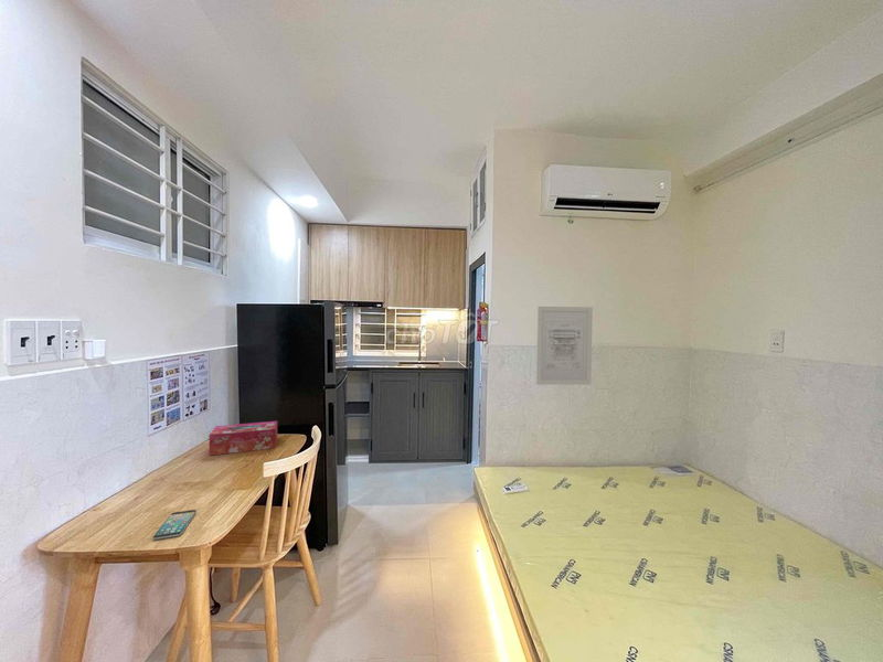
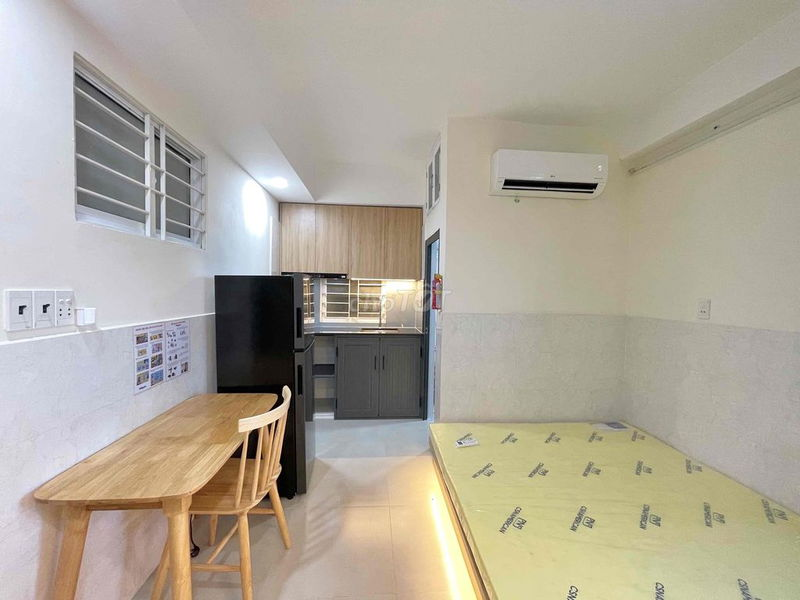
- smartphone [151,509,198,541]
- wall art [535,306,594,386]
- tissue box [209,420,278,457]
